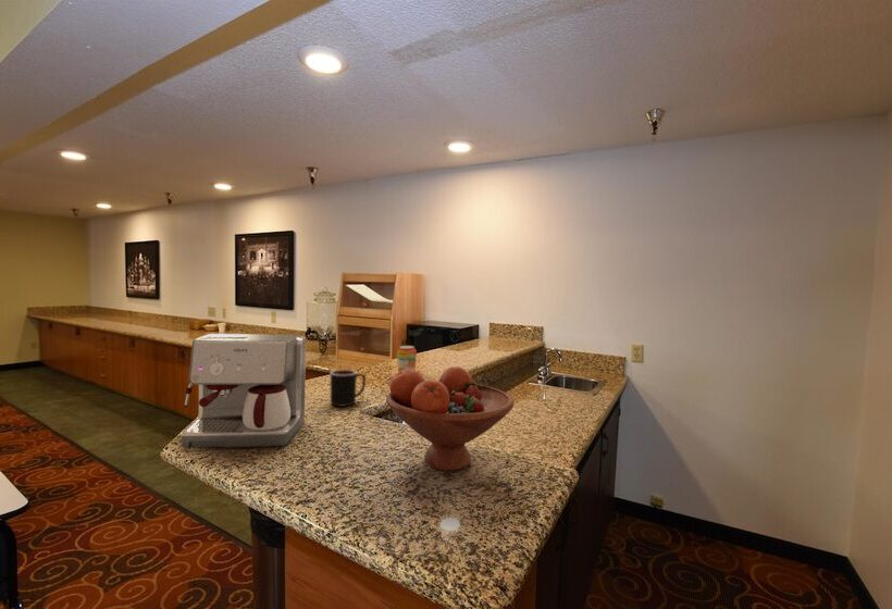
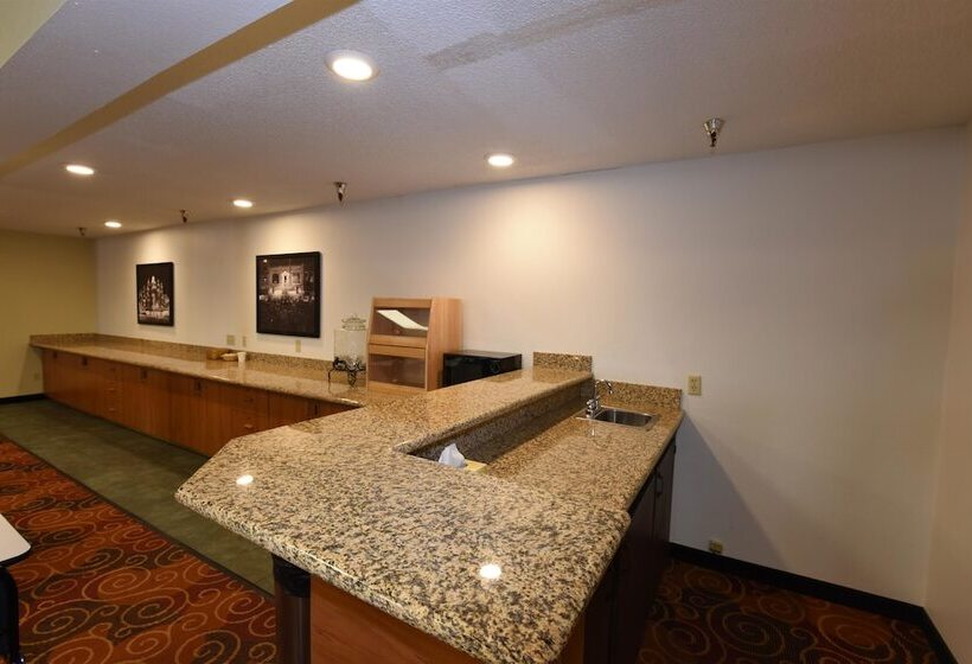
- coffee maker [179,333,307,449]
- beverage can [396,345,418,373]
- mug [330,369,367,408]
- fruit bowl [385,365,515,472]
